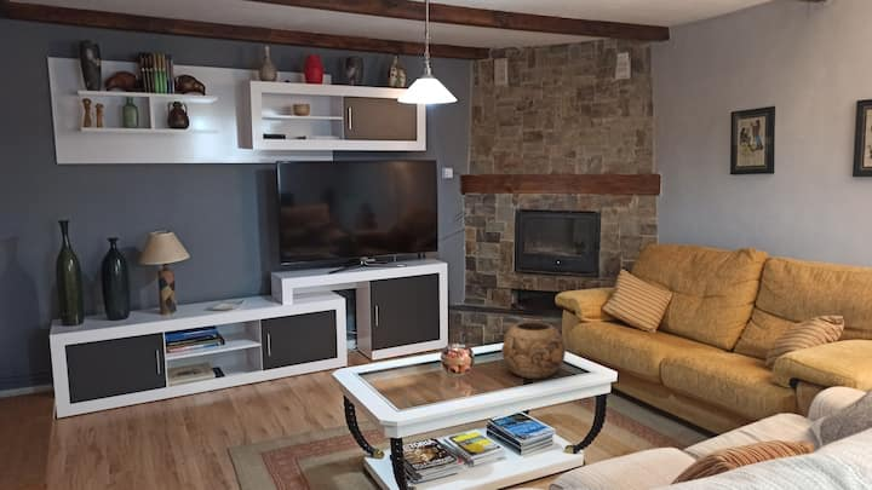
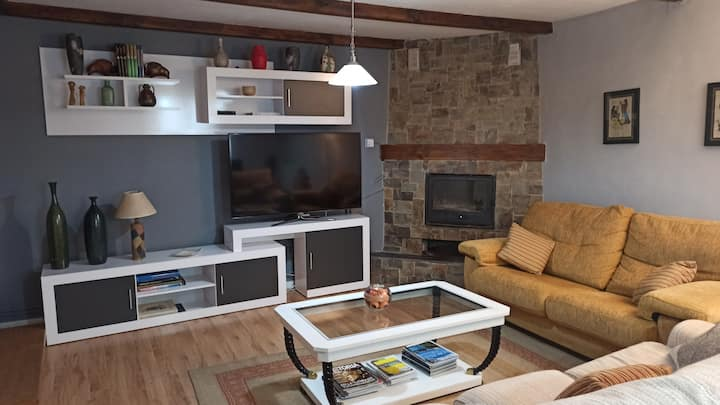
- decorative bowl [500,321,567,380]
